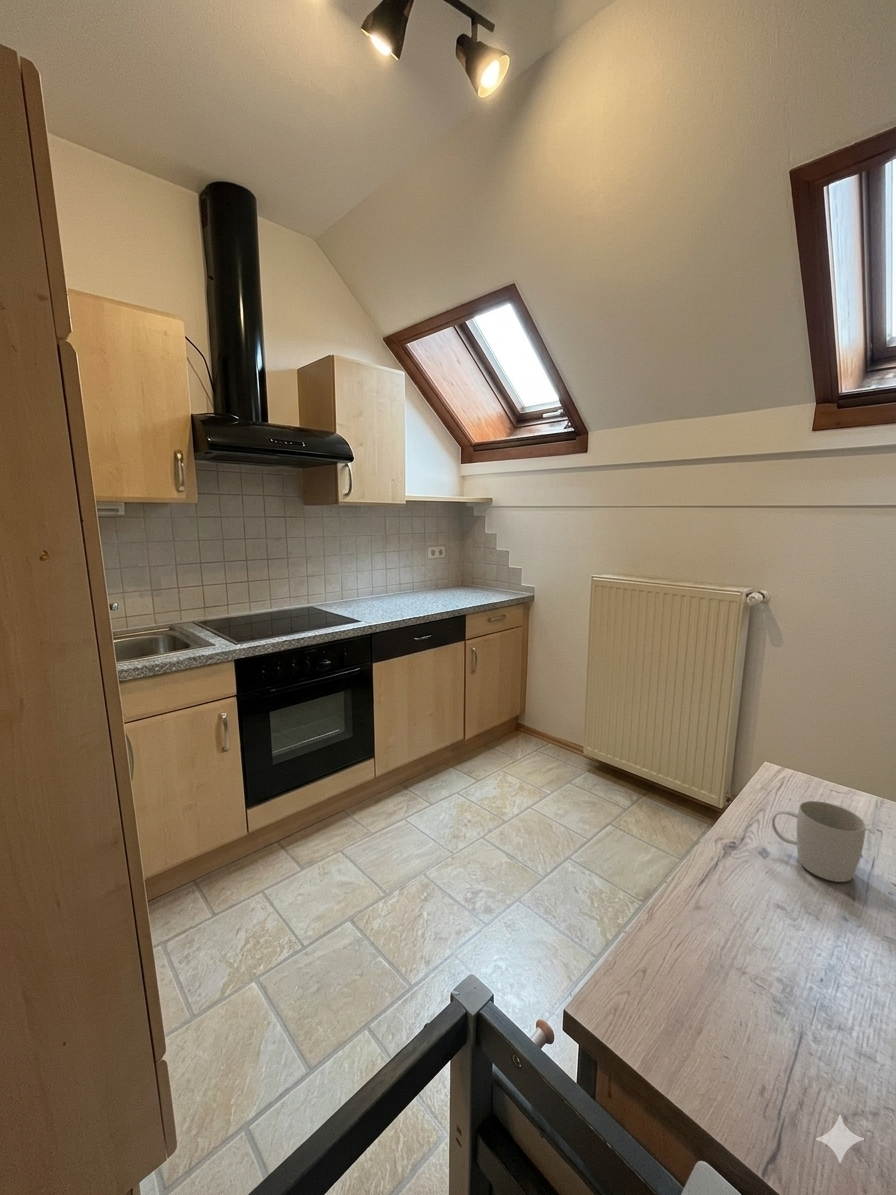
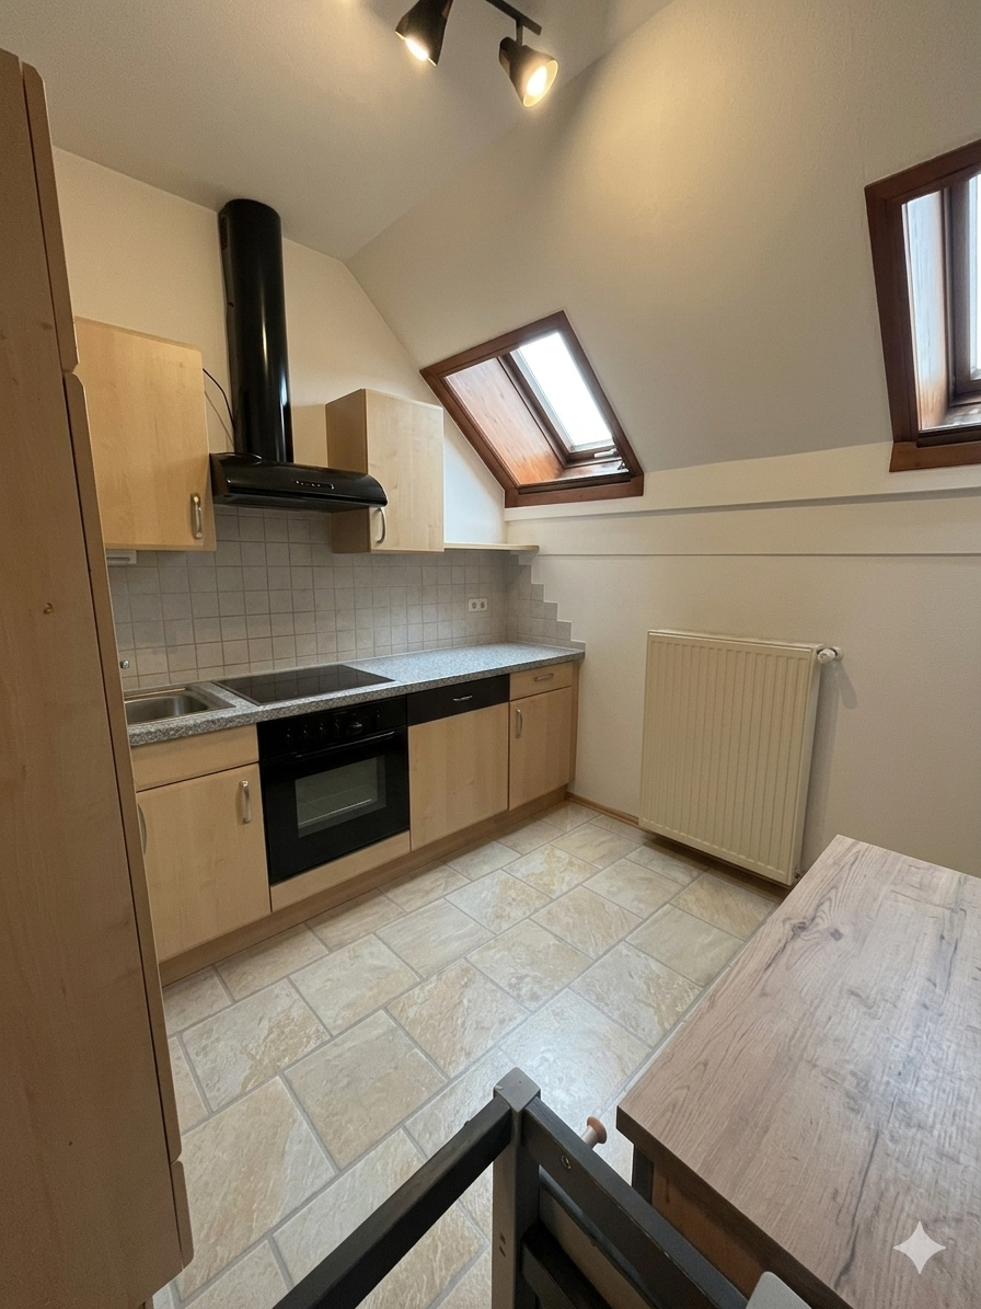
- mug [771,800,867,883]
